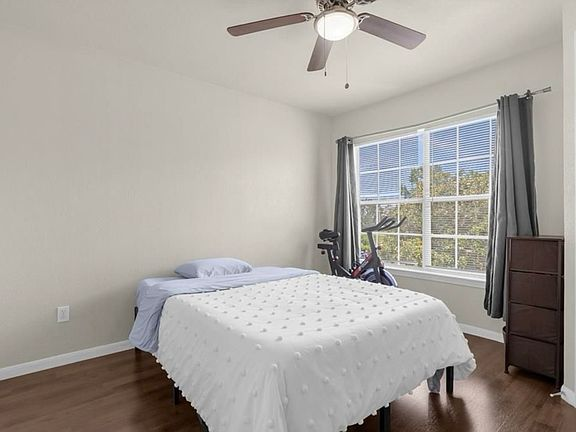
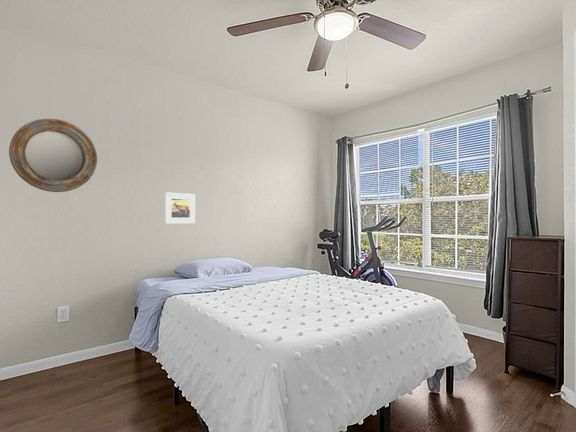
+ home mirror [8,118,98,193]
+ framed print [164,192,196,224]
